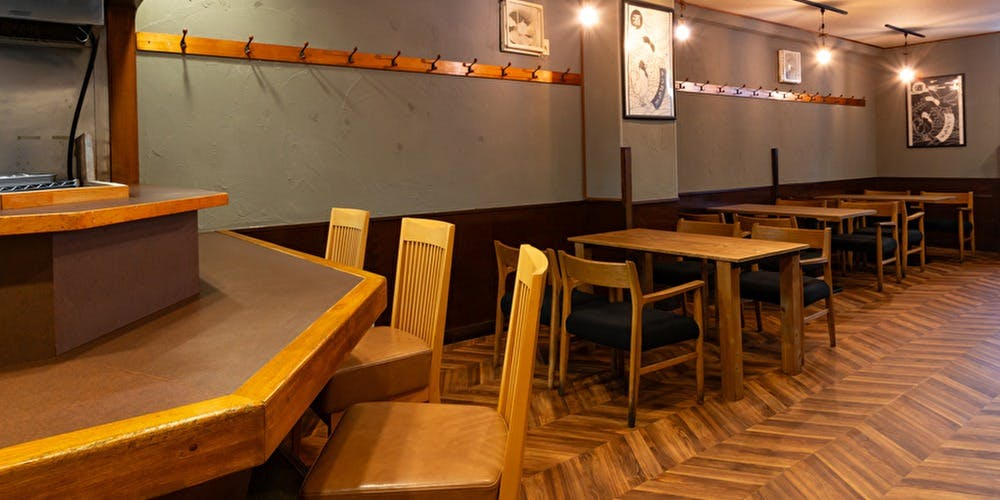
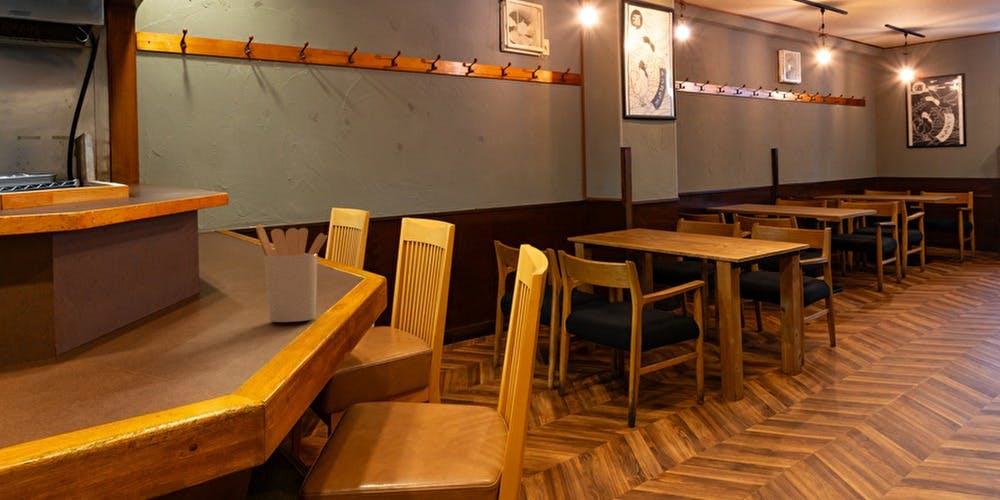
+ utensil holder [255,223,328,323]
